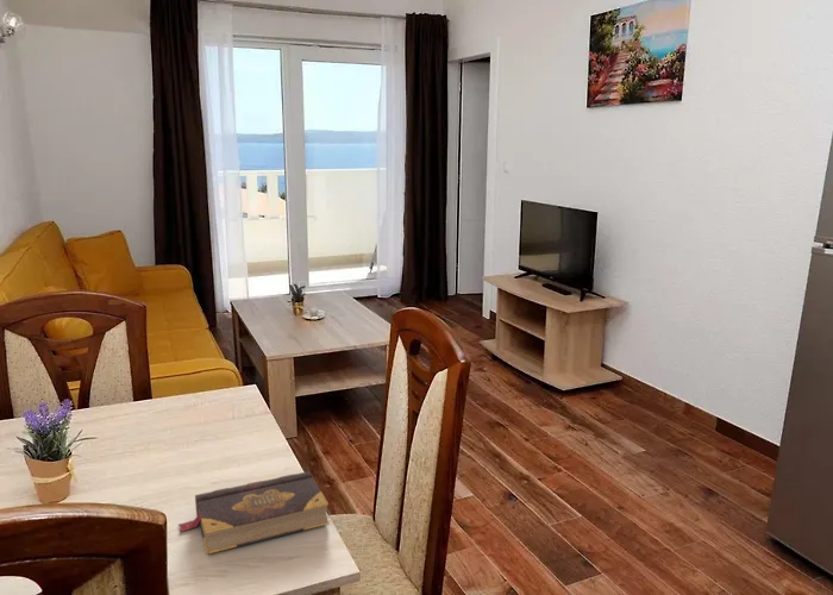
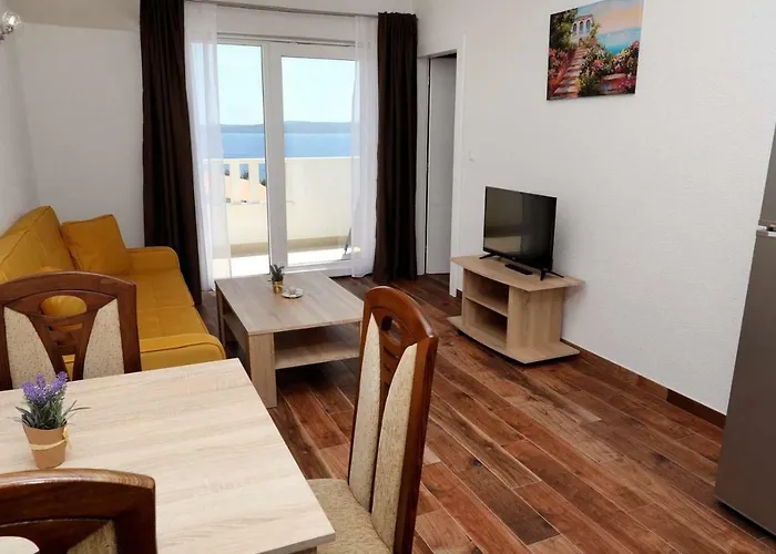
- book [177,470,330,556]
